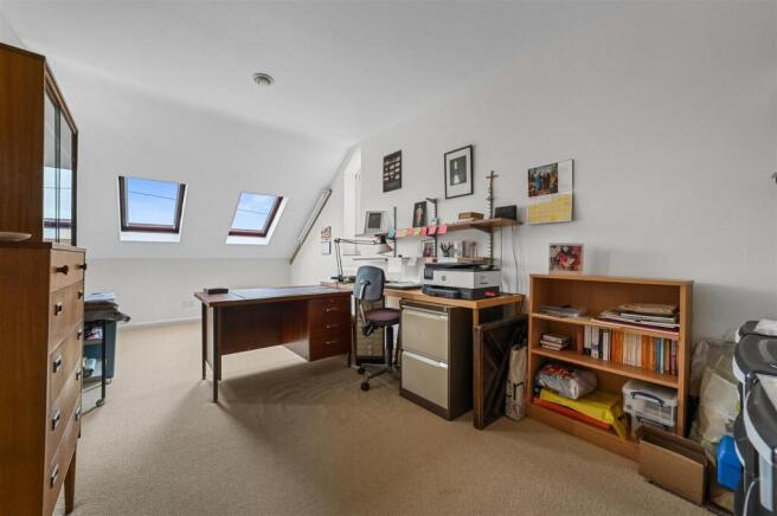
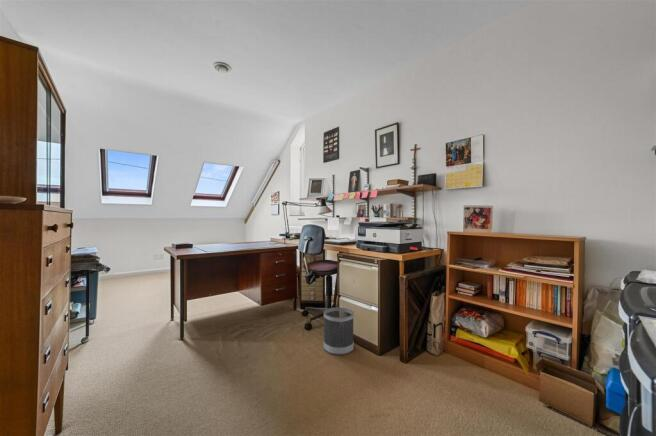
+ wastebasket [322,307,355,356]
